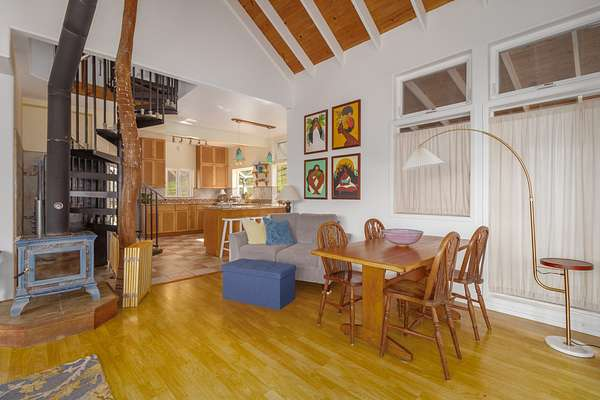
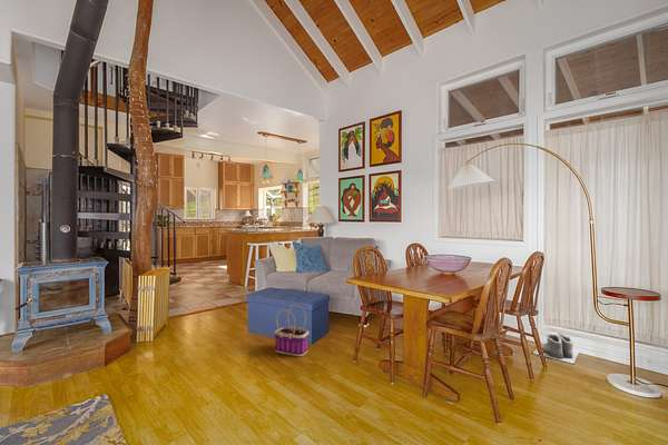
+ basket [273,304,310,357]
+ boots [532,332,580,365]
